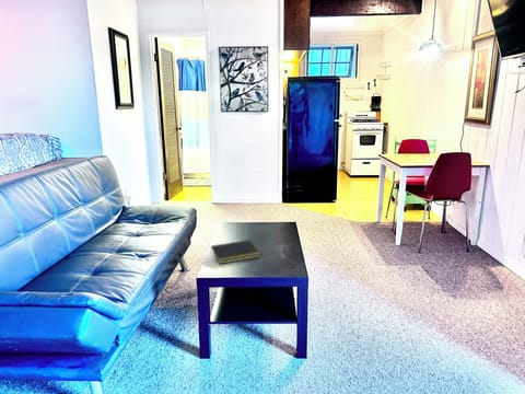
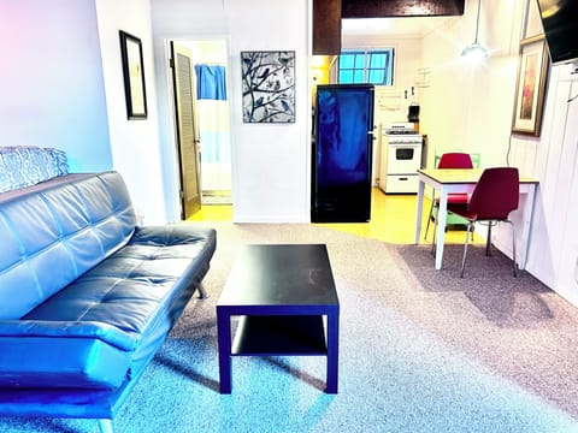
- notepad [209,239,261,265]
